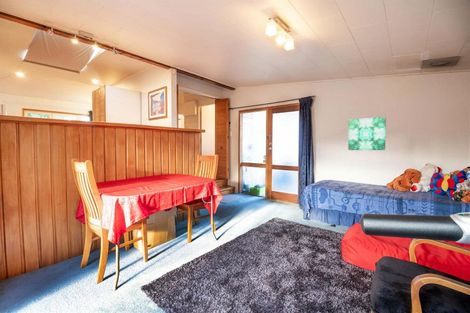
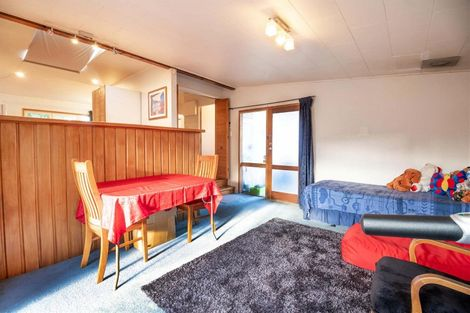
- wall art [347,116,387,151]
